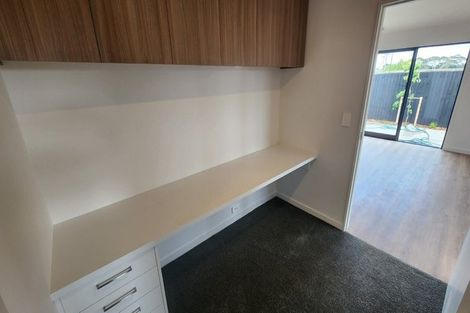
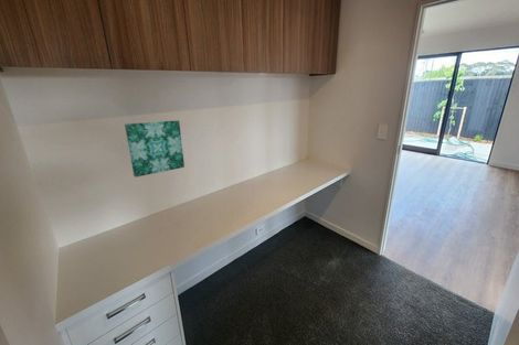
+ wall art [124,119,186,179]
